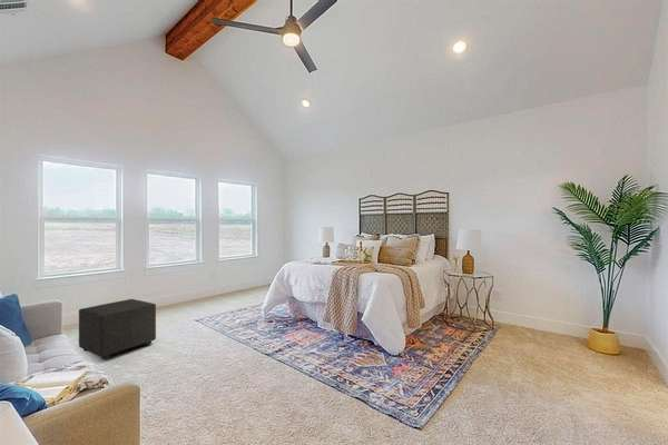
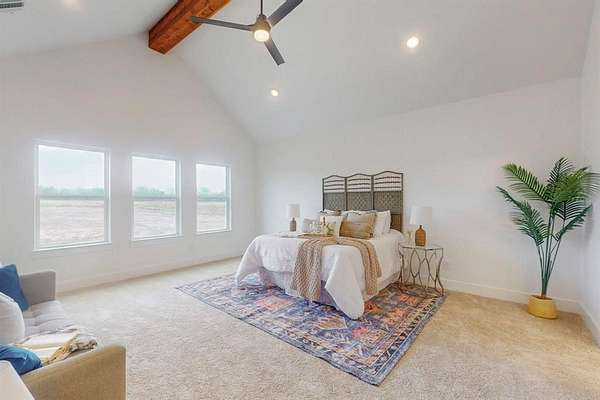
- ottoman [78,298,157,360]
